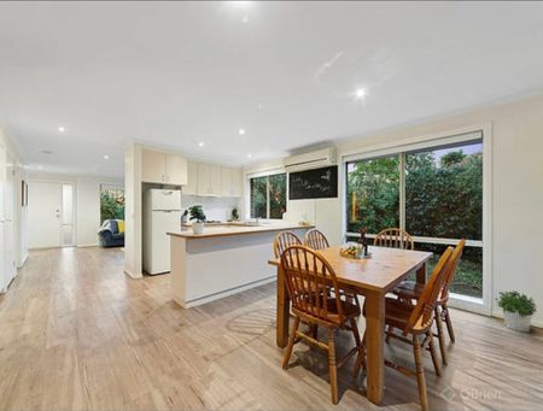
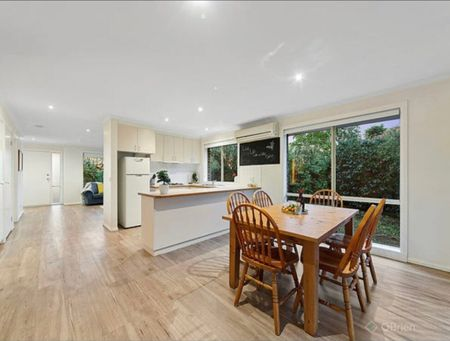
- potted plant [495,289,538,333]
